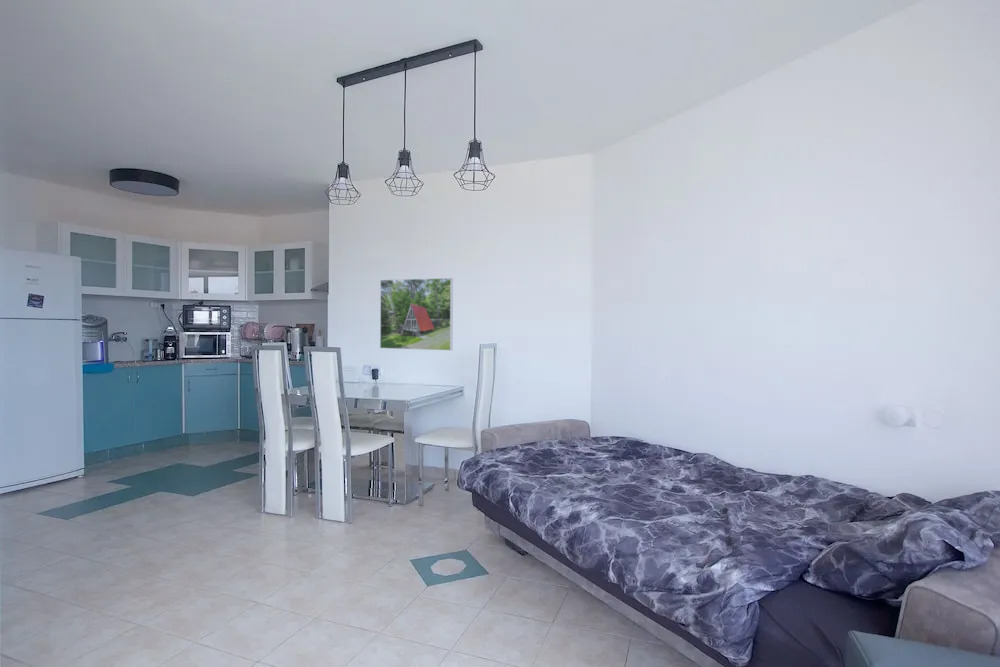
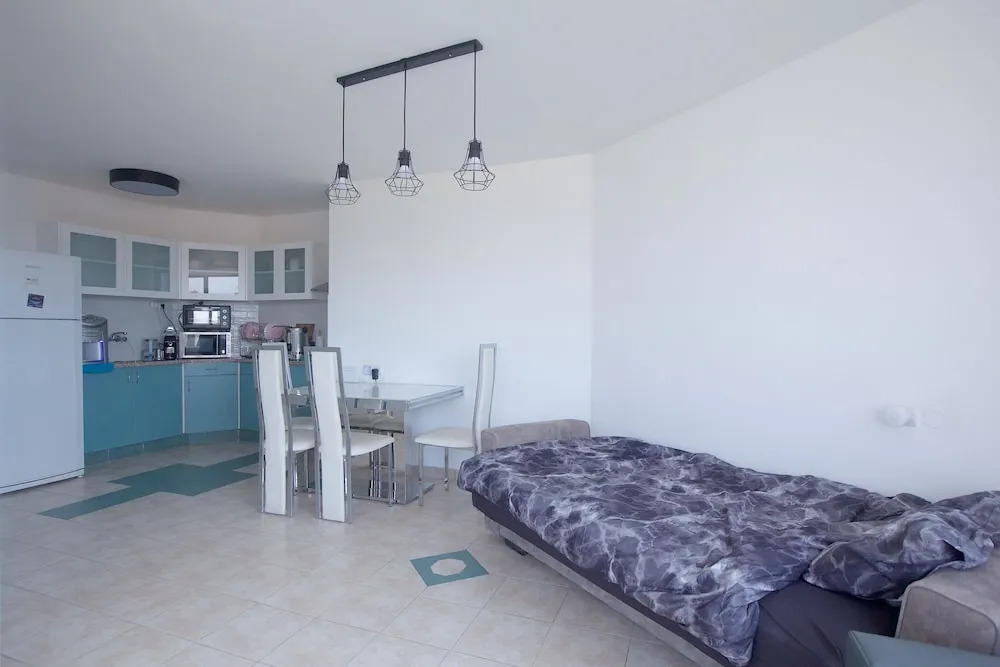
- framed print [379,277,454,352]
